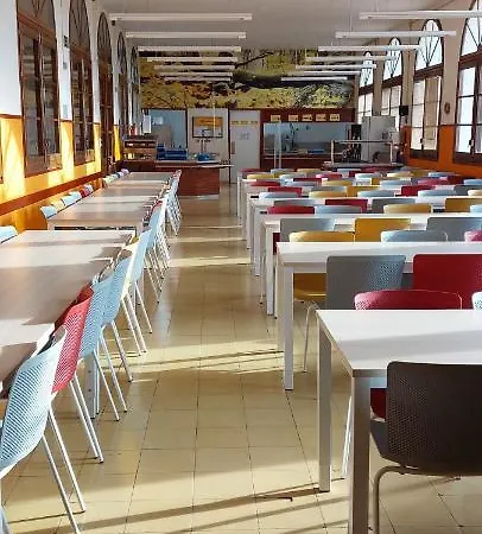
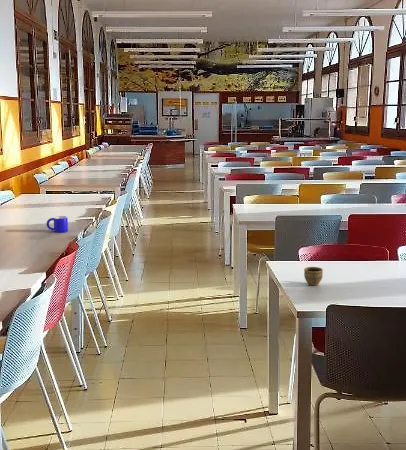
+ cup [303,266,324,287]
+ mug [45,215,69,233]
